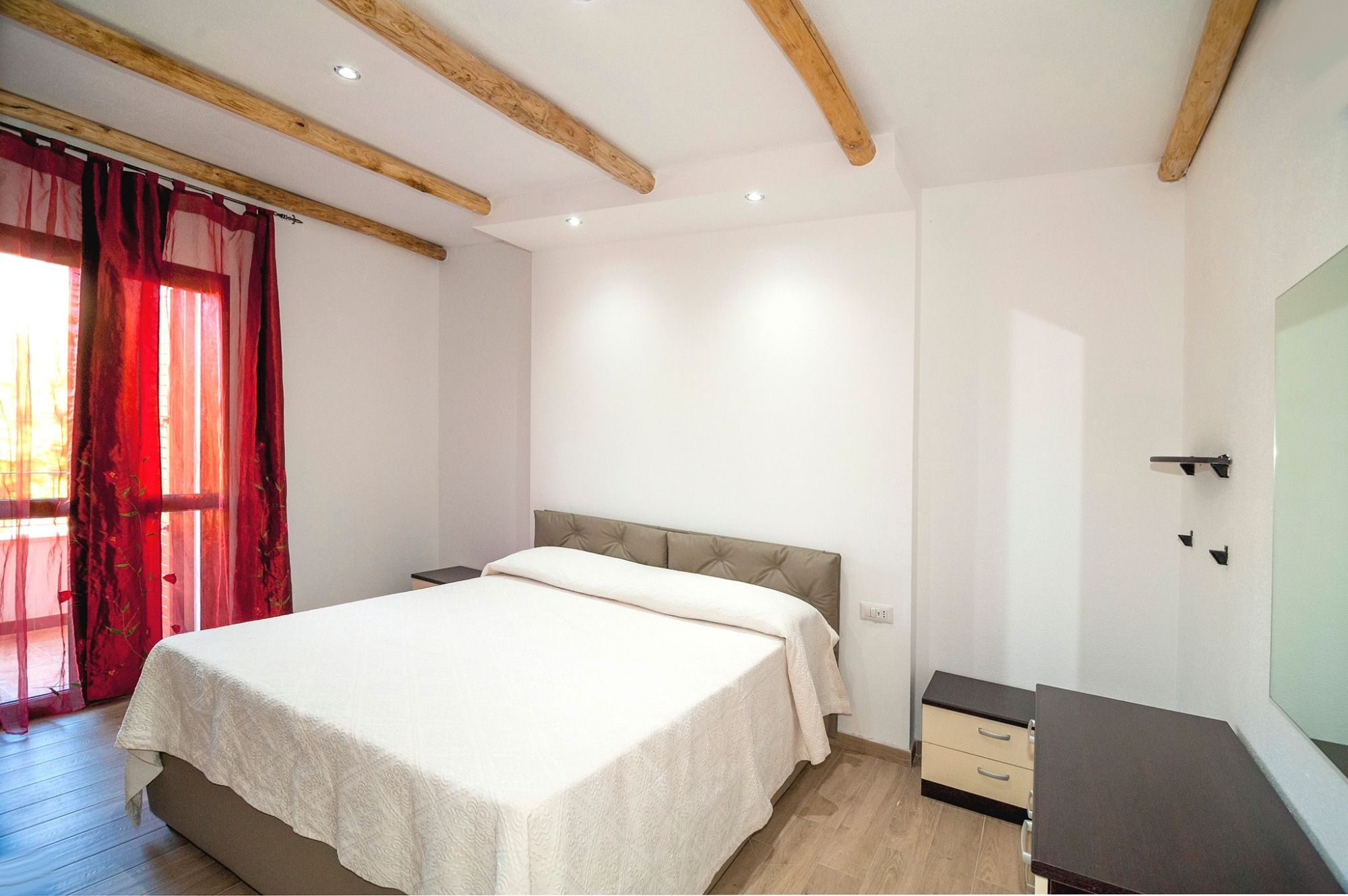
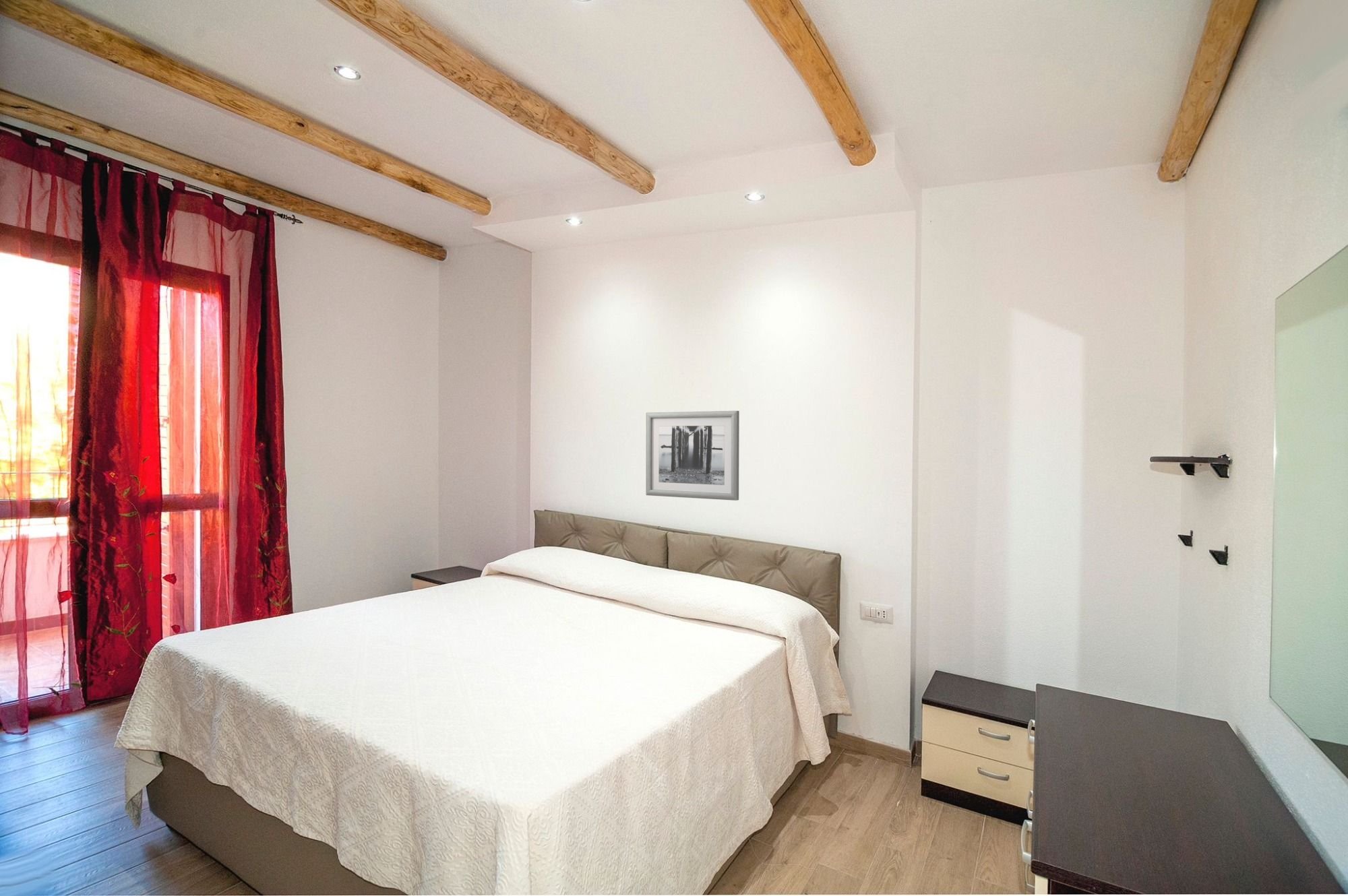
+ wall art [645,410,740,501]
